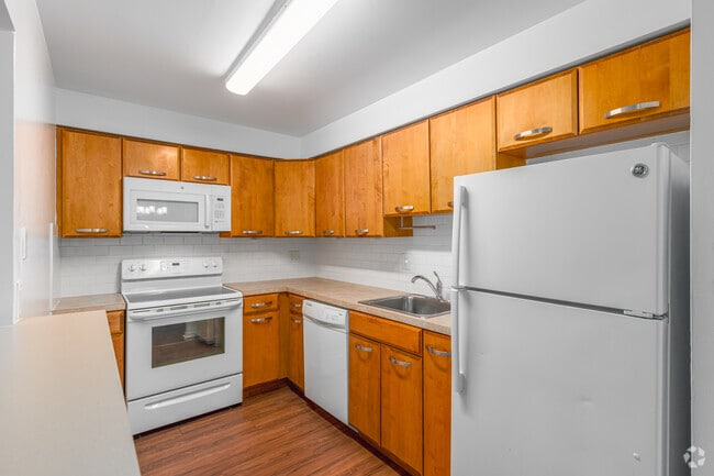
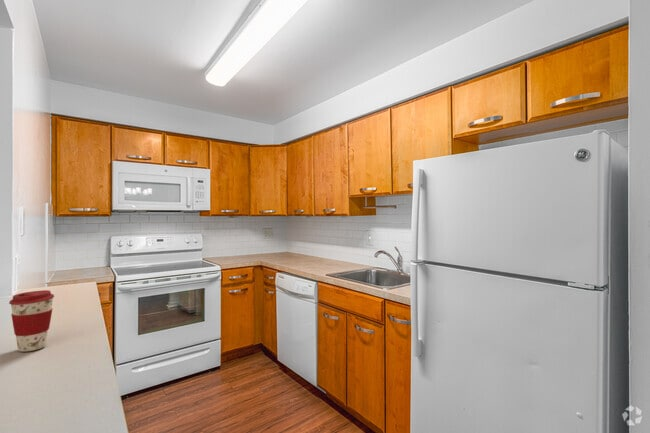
+ coffee cup [8,289,55,353]
